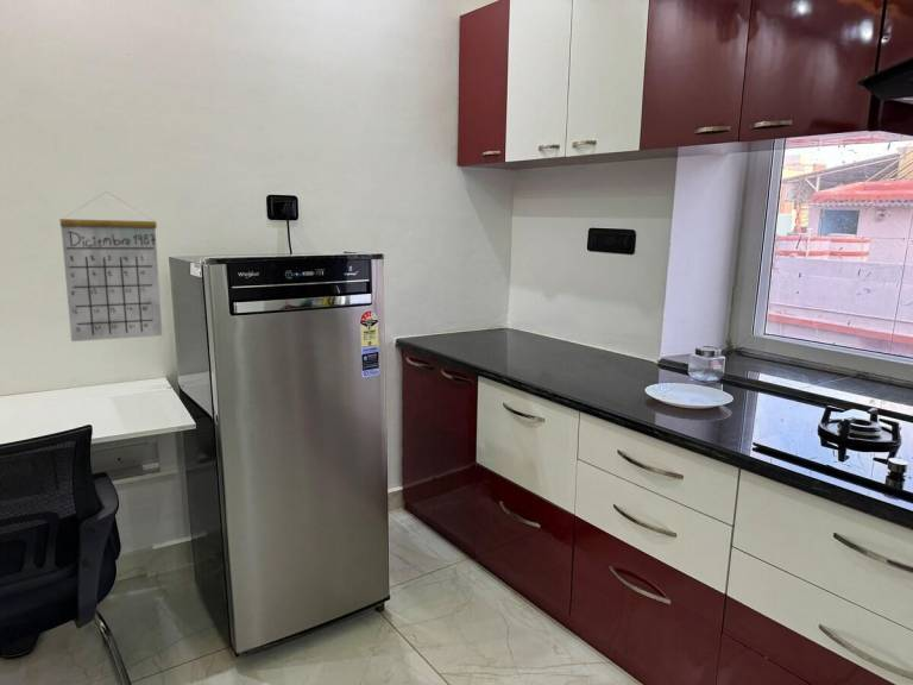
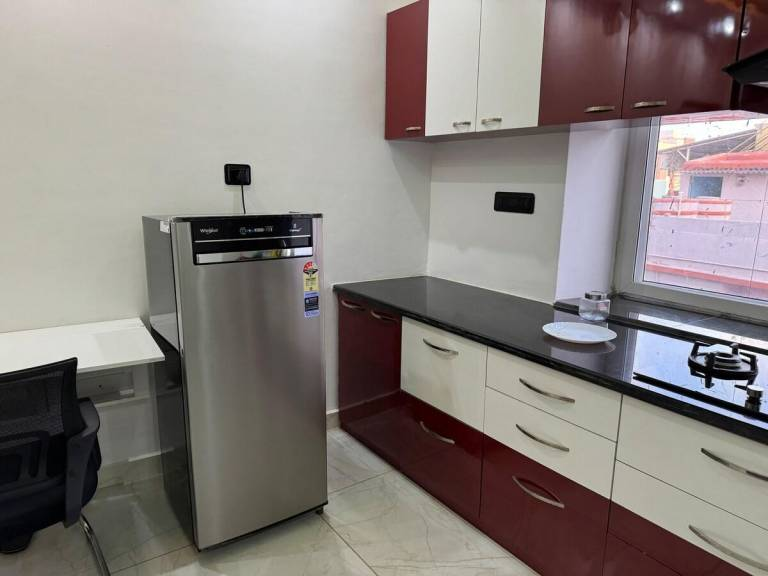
- calendar [58,190,163,342]
